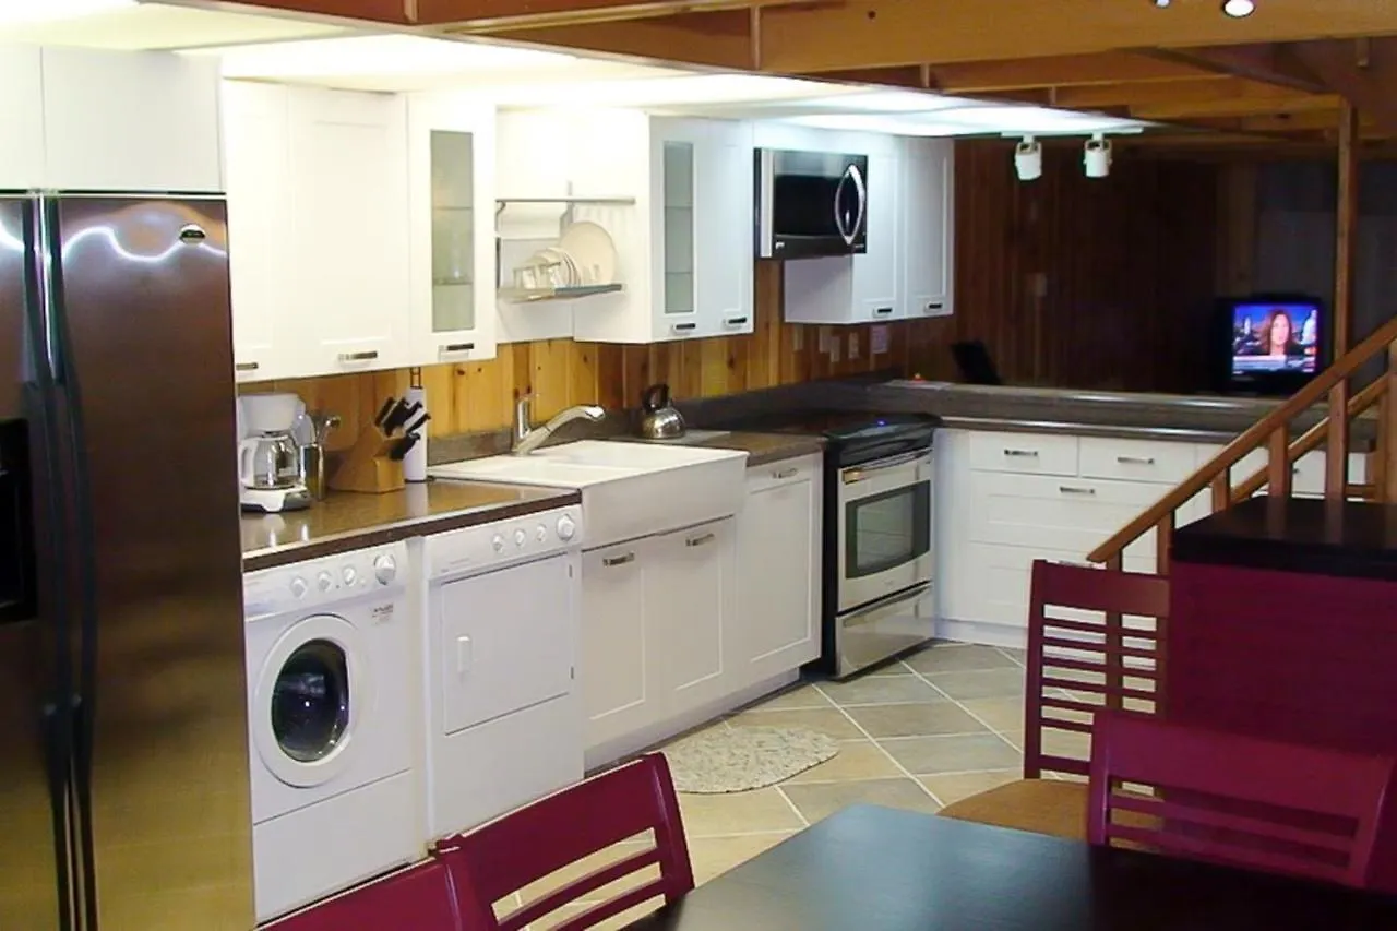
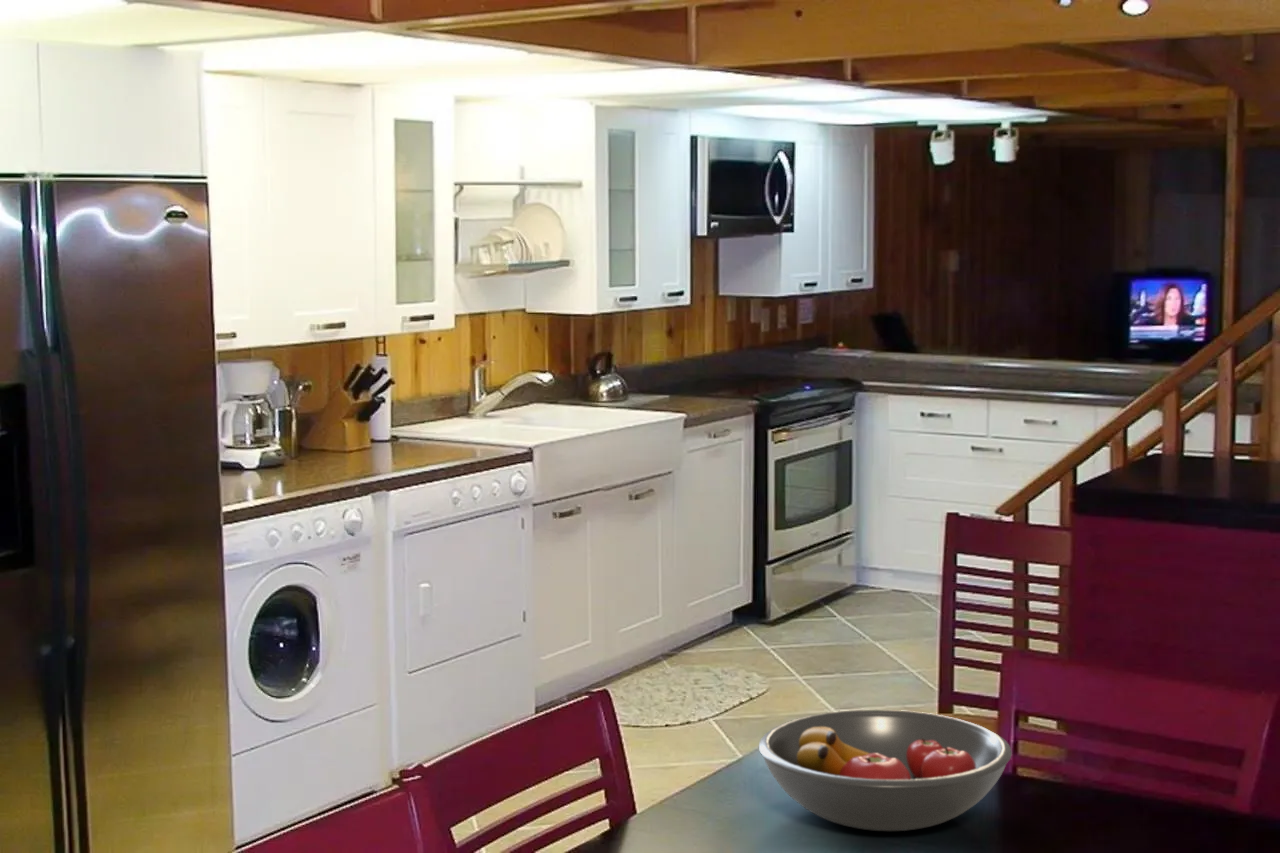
+ fruit bowl [758,709,1013,832]
